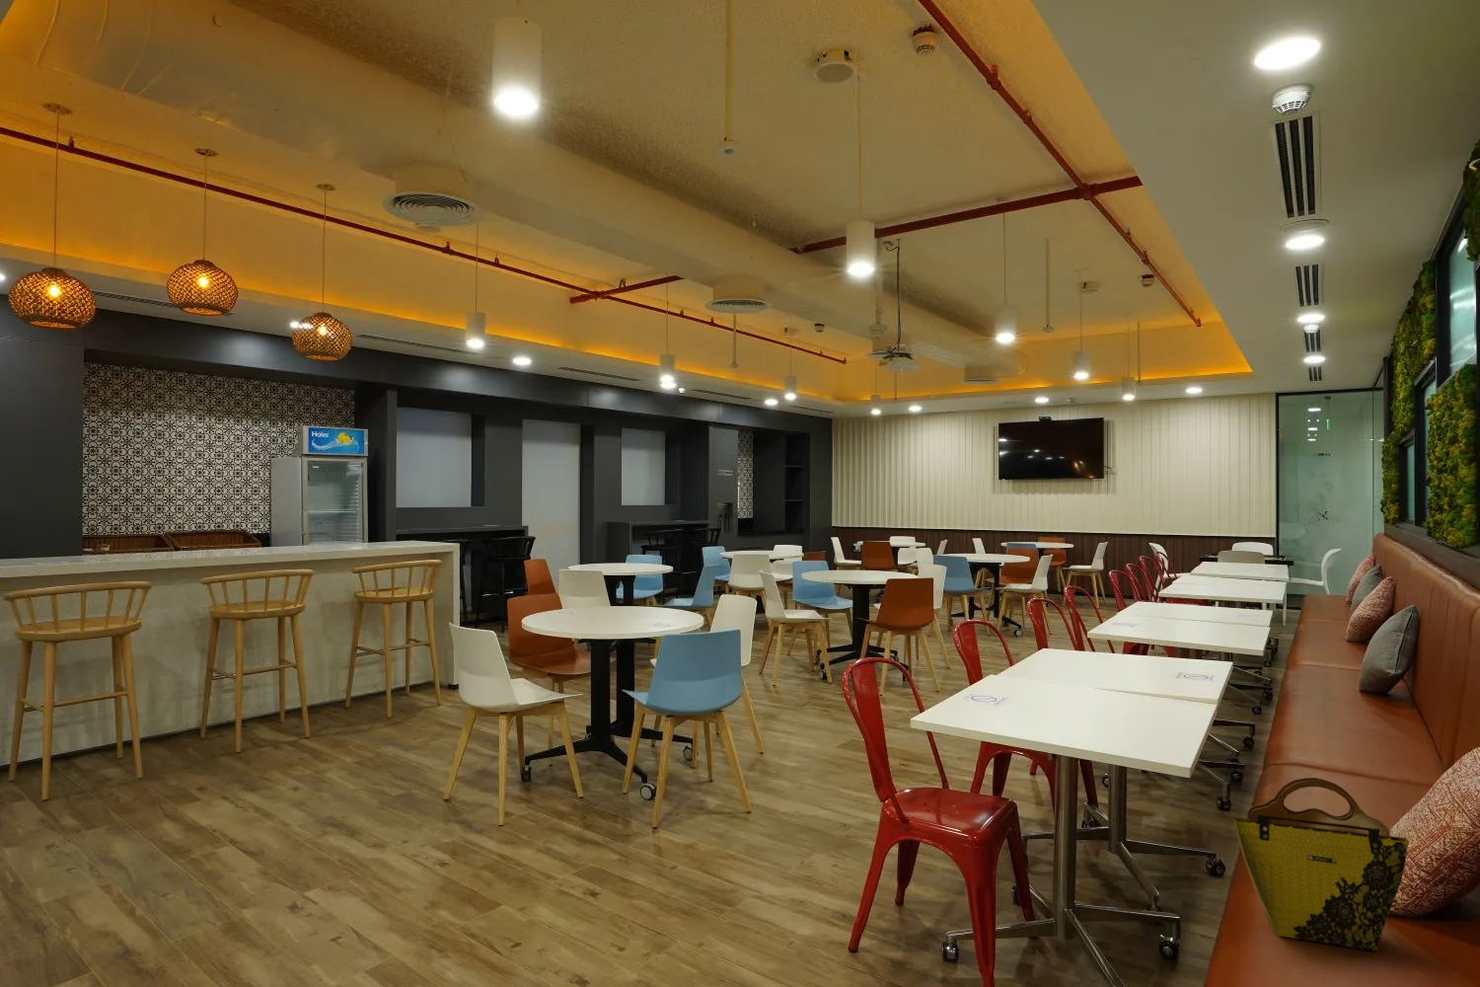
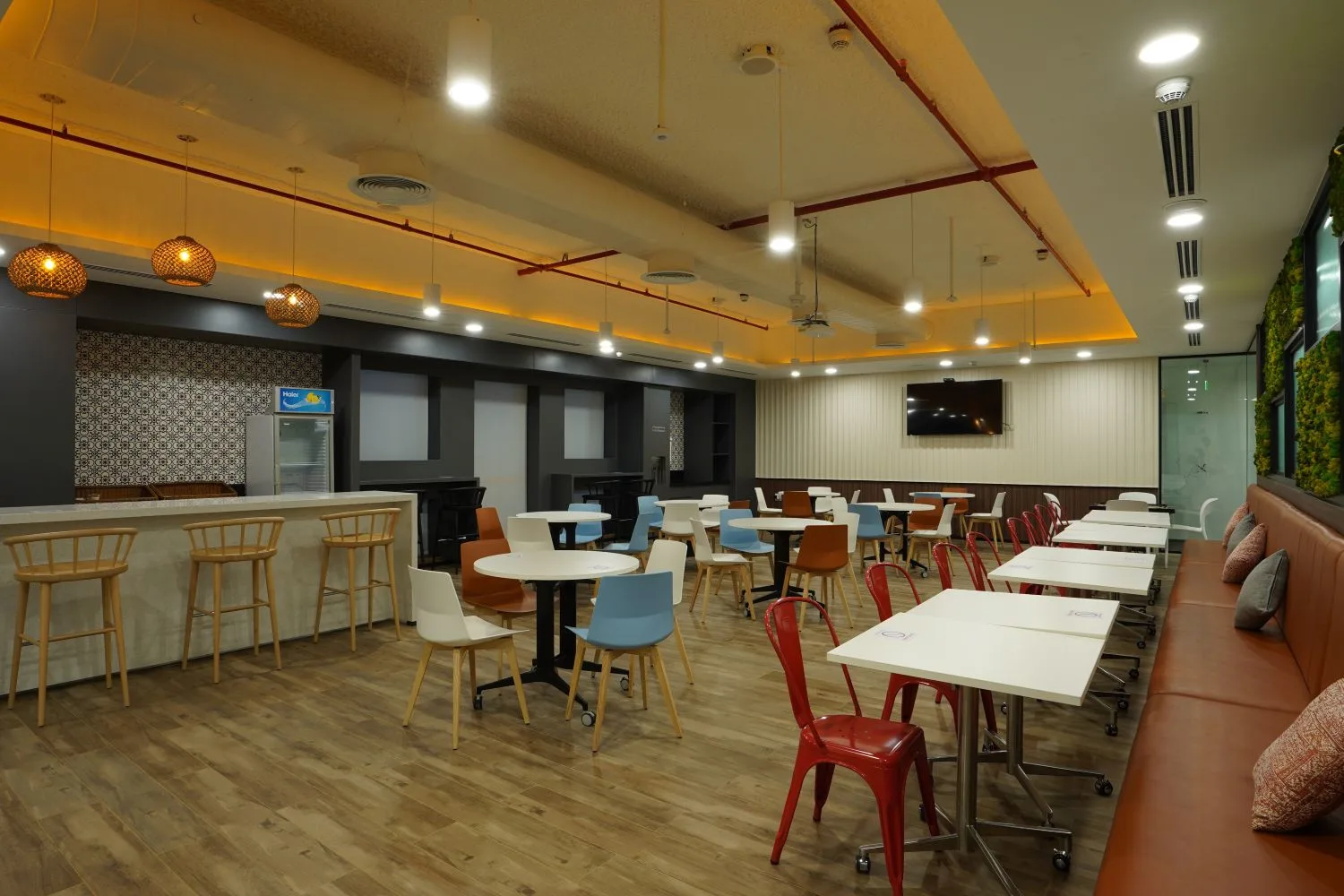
- tote bag [1232,777,1410,953]
